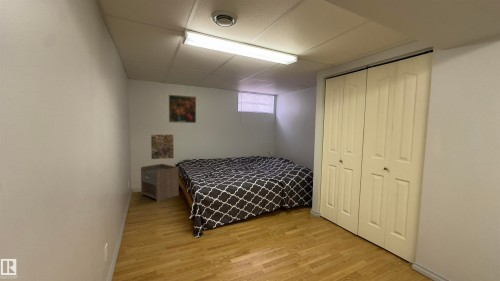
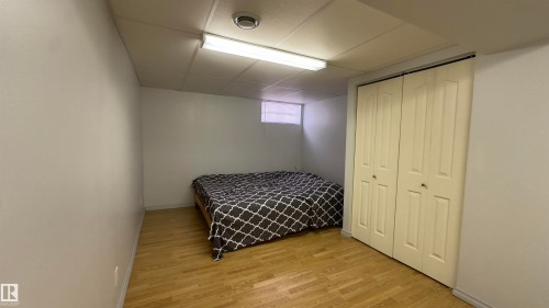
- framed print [168,94,197,124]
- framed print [150,133,175,160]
- nightstand [140,163,180,203]
